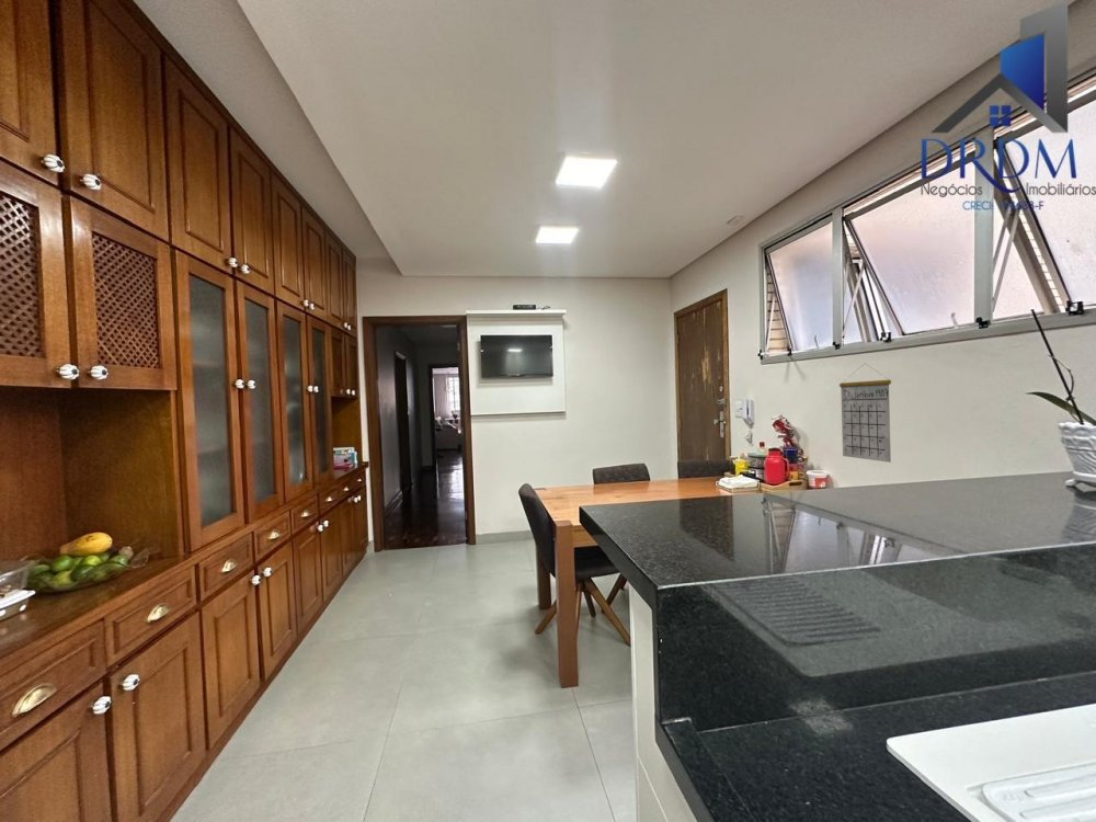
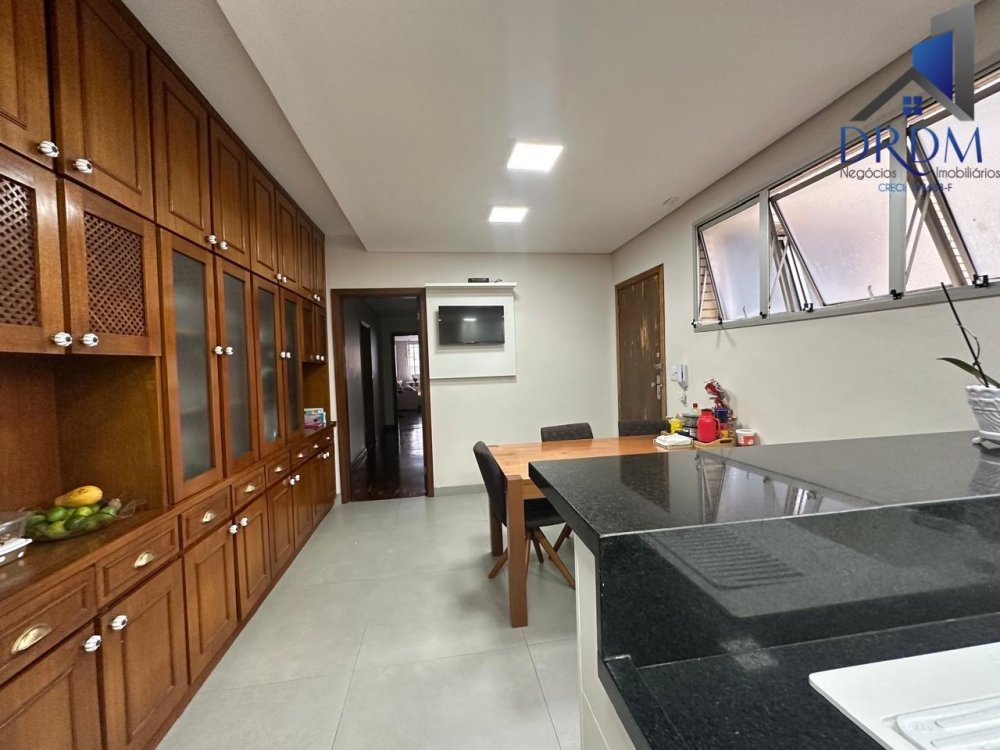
- calendar [838,363,892,464]
